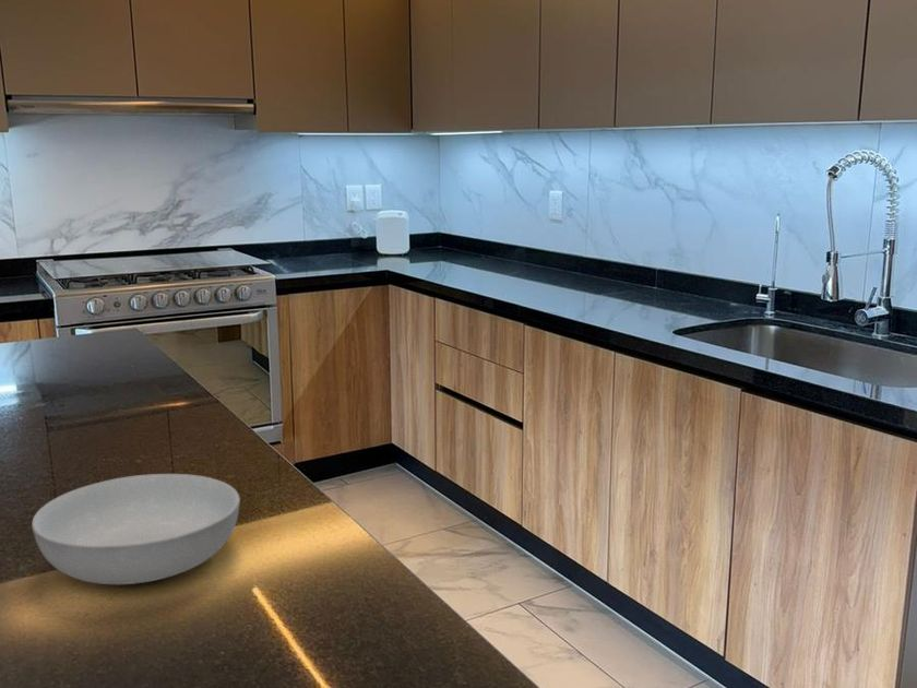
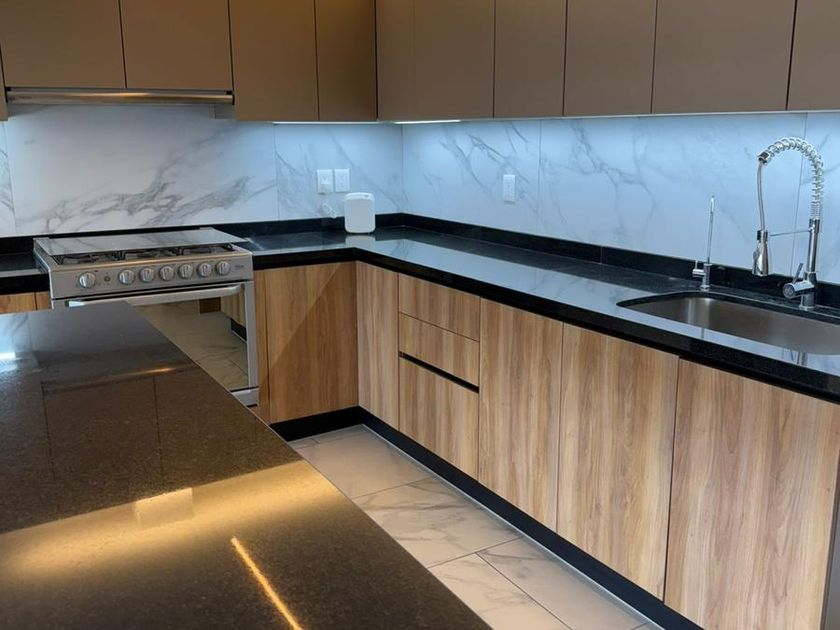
- serving bowl [31,473,241,585]
